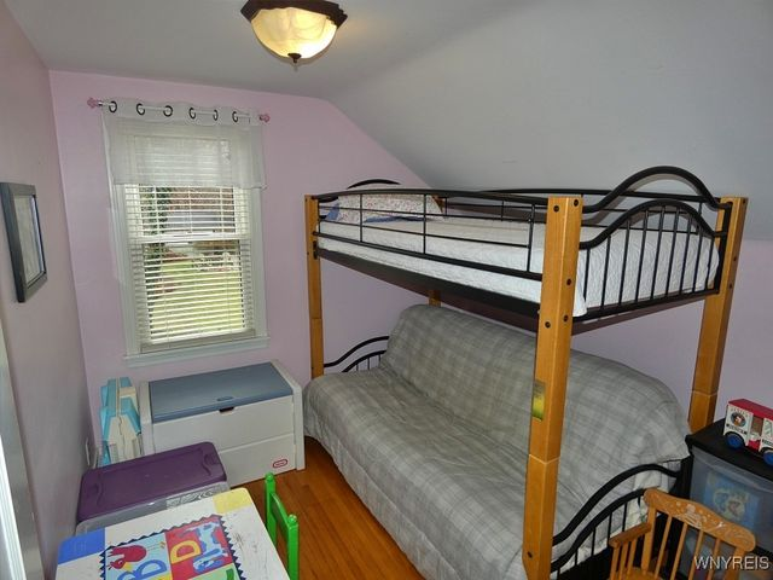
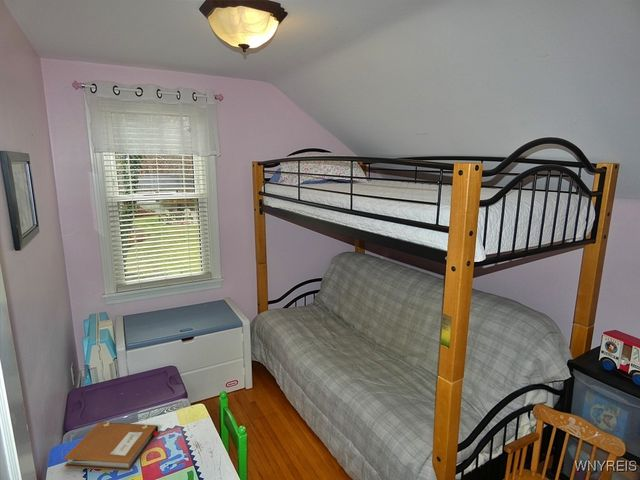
+ notebook [63,421,160,472]
